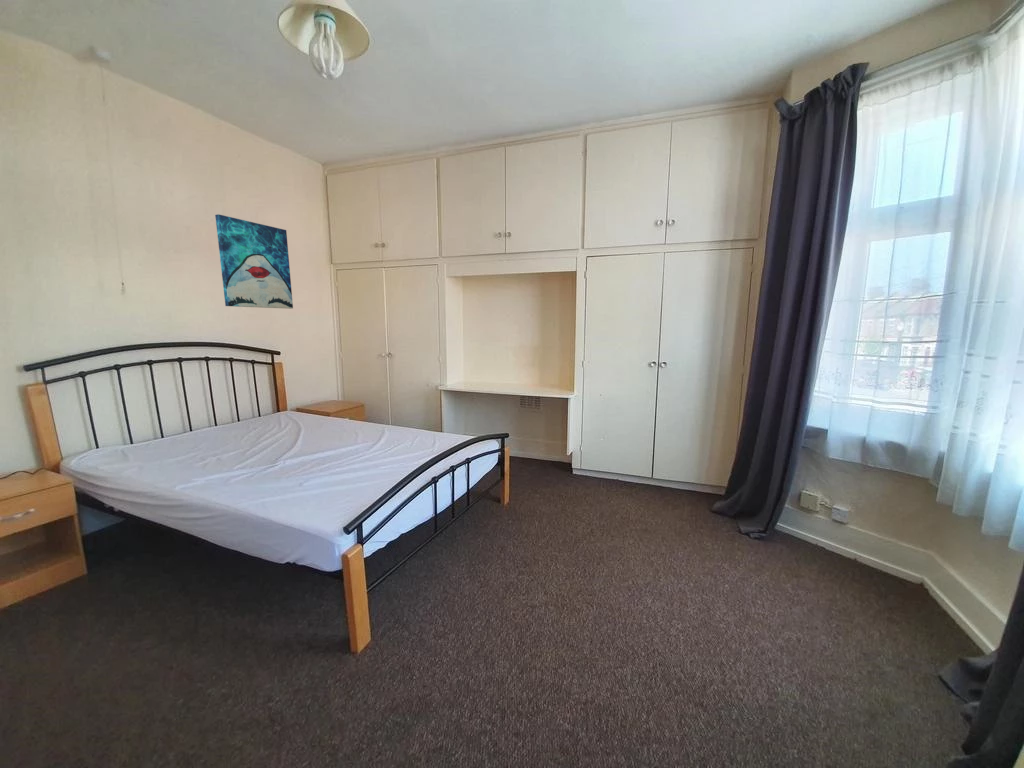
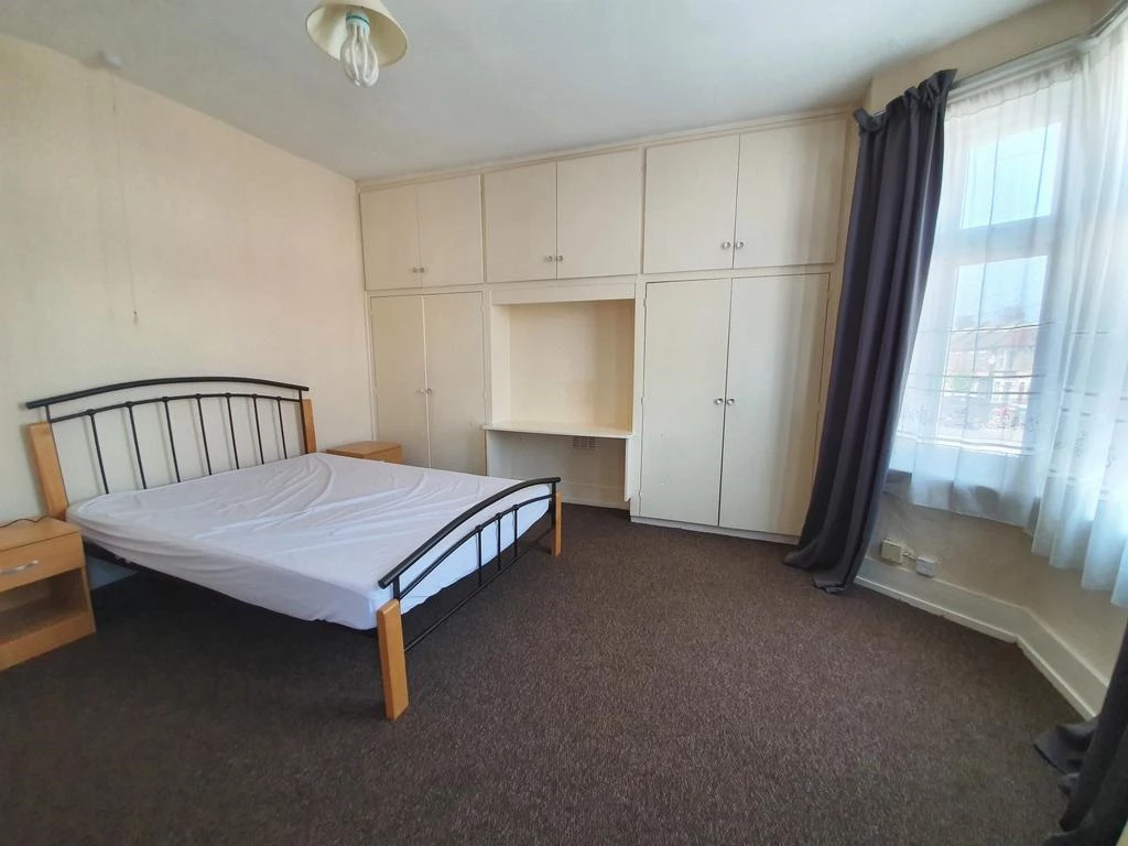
- wall art [214,213,294,310]
